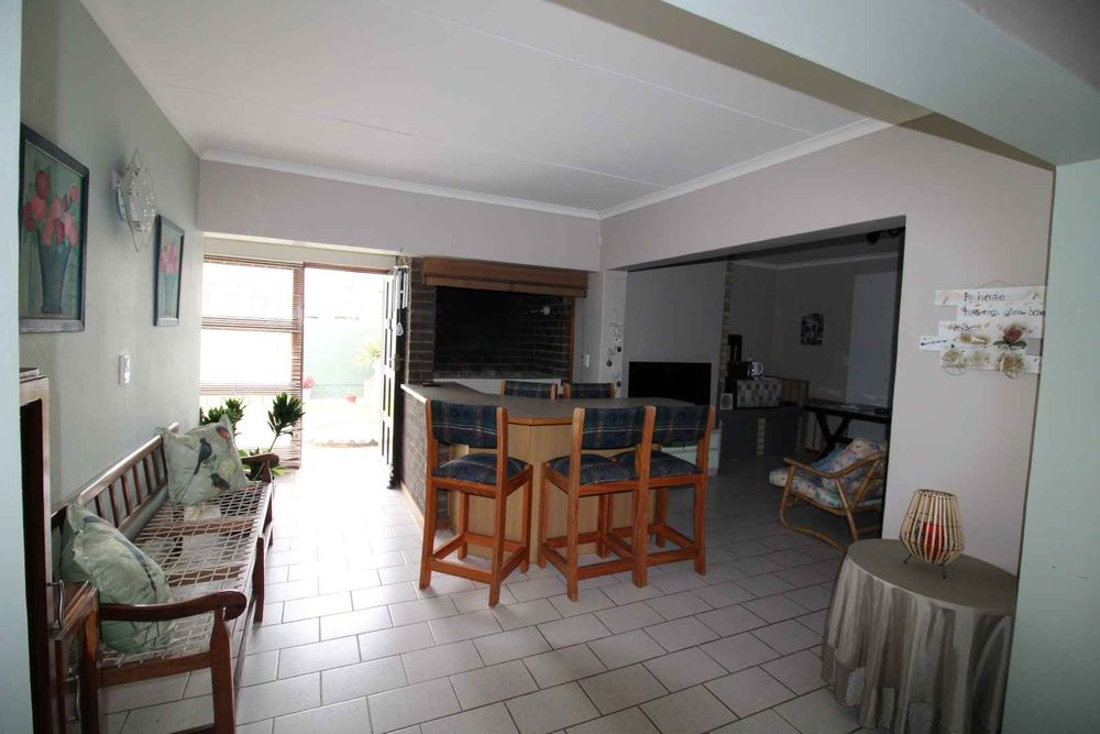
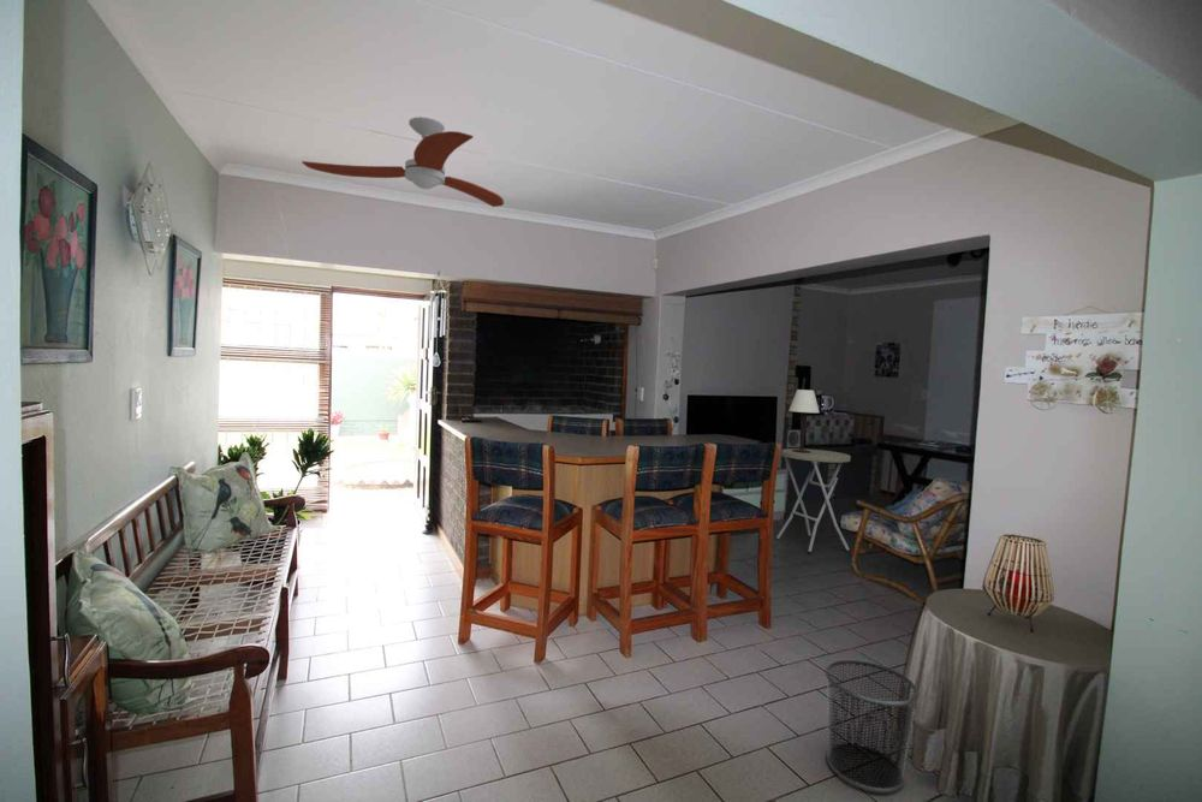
+ side table [775,447,852,554]
+ ceiling fan [300,115,505,208]
+ table lamp [787,388,821,453]
+ waste bin [825,659,921,794]
